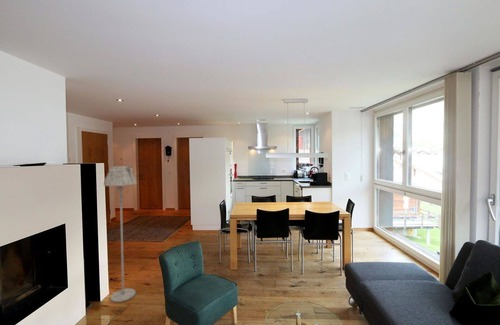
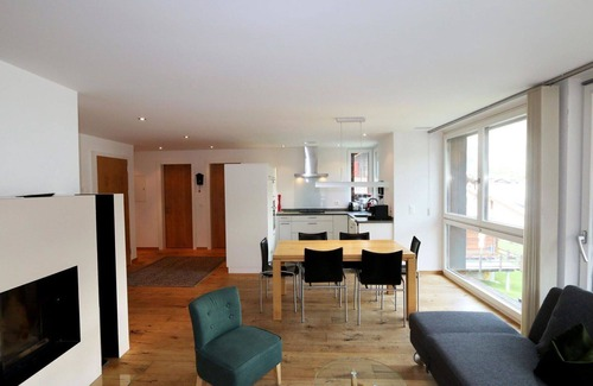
- floor lamp [103,165,138,303]
